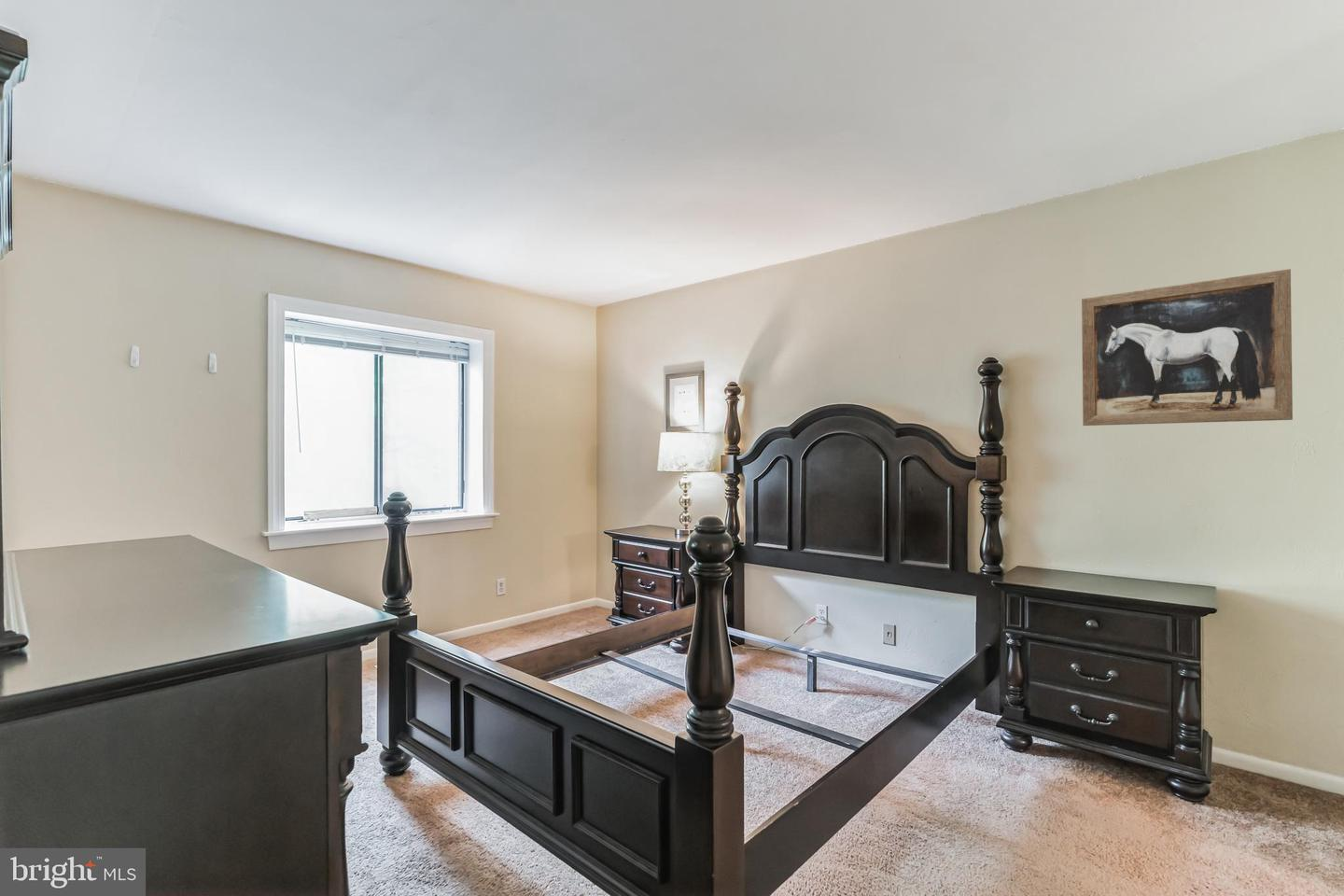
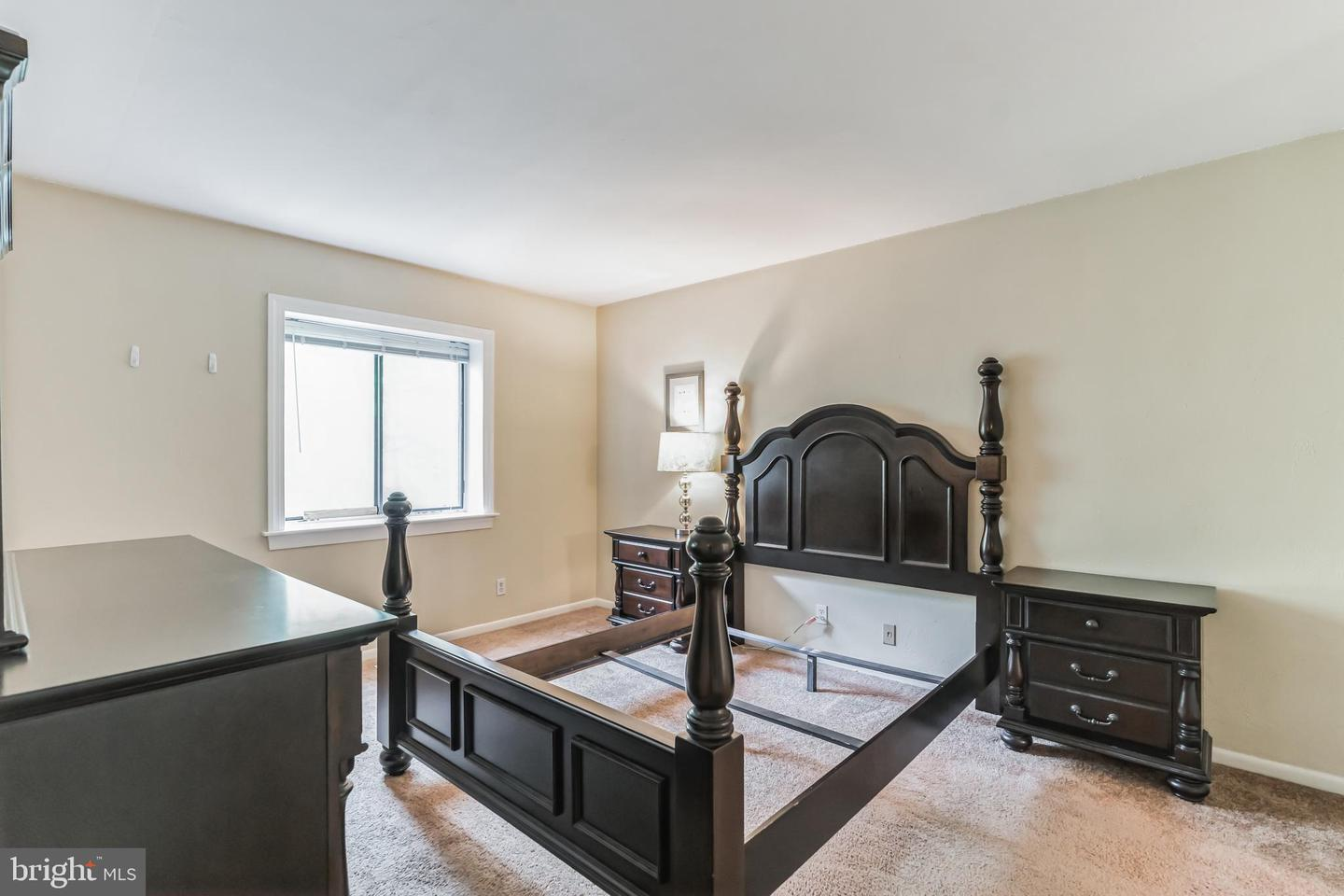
- wall art [1081,268,1294,427]
